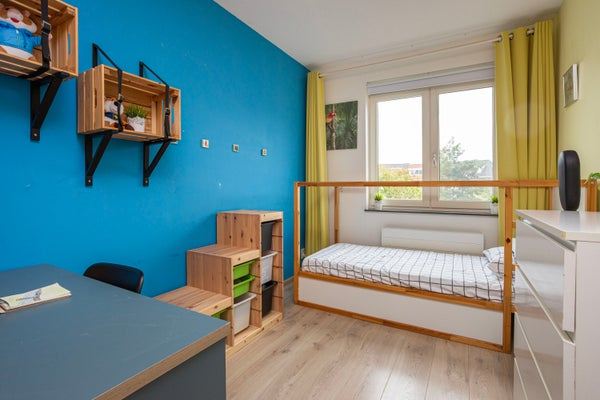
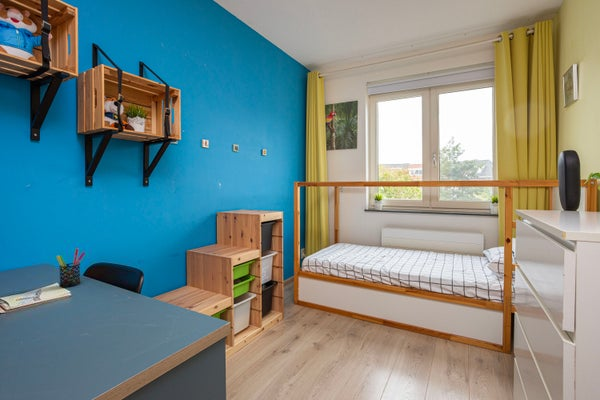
+ pen holder [56,248,86,288]
